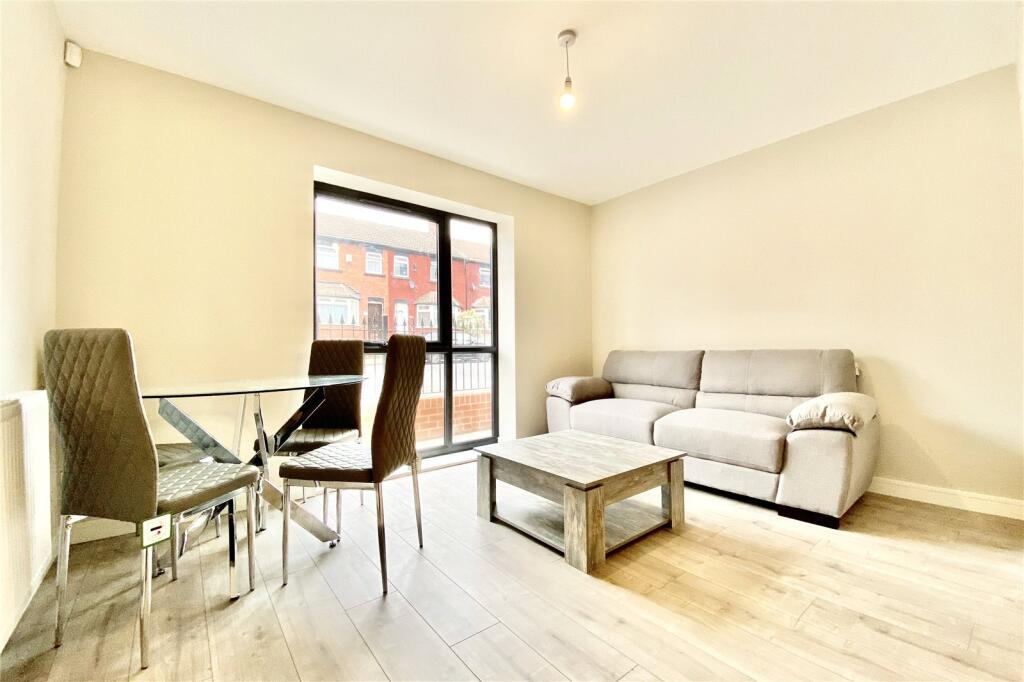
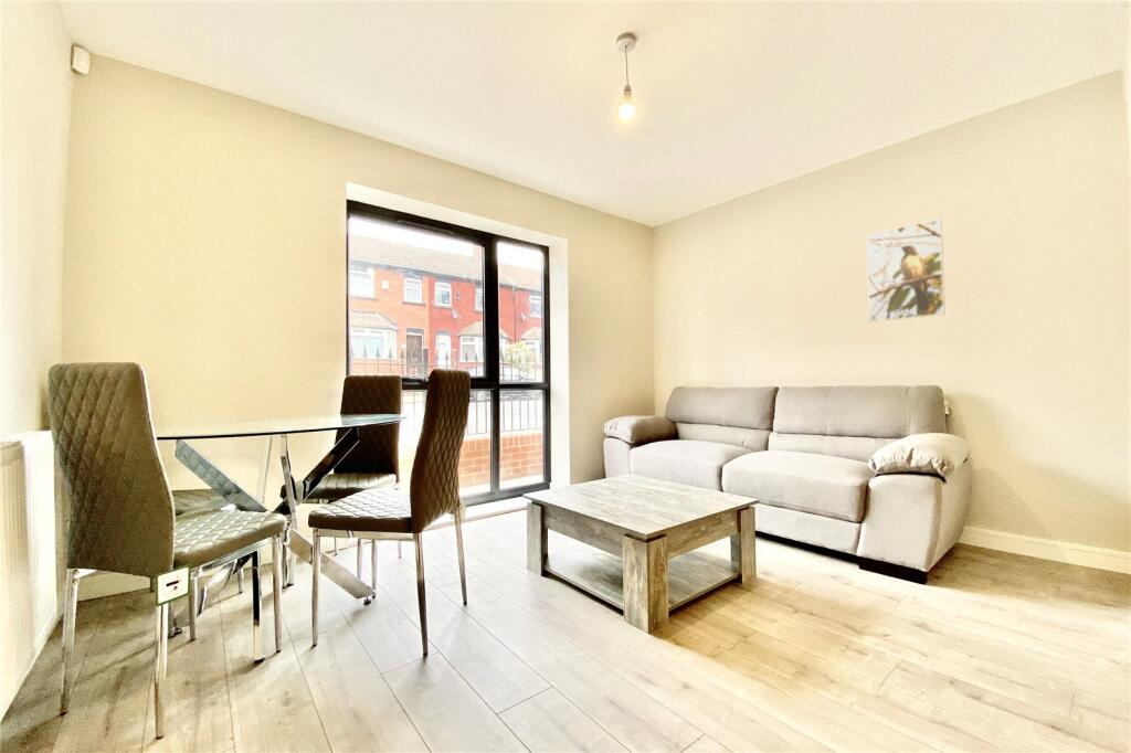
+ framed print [866,218,947,324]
